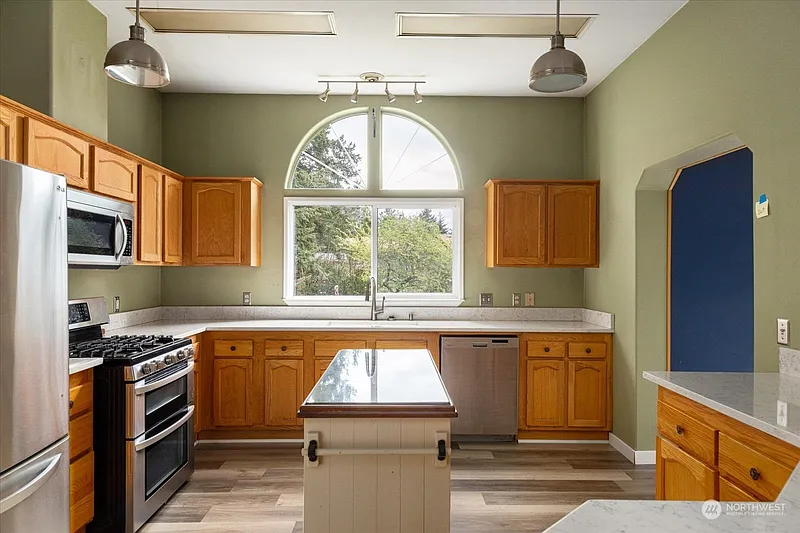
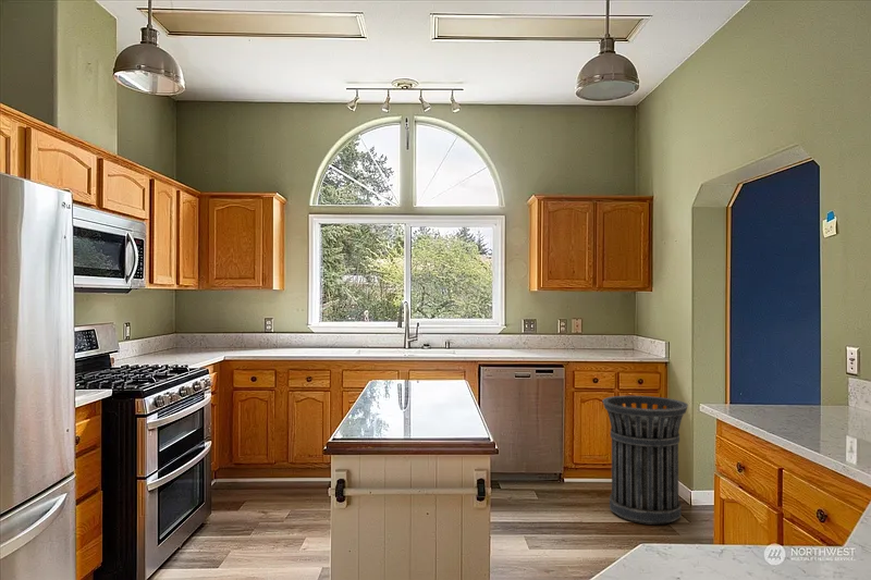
+ trash can [601,395,689,526]
